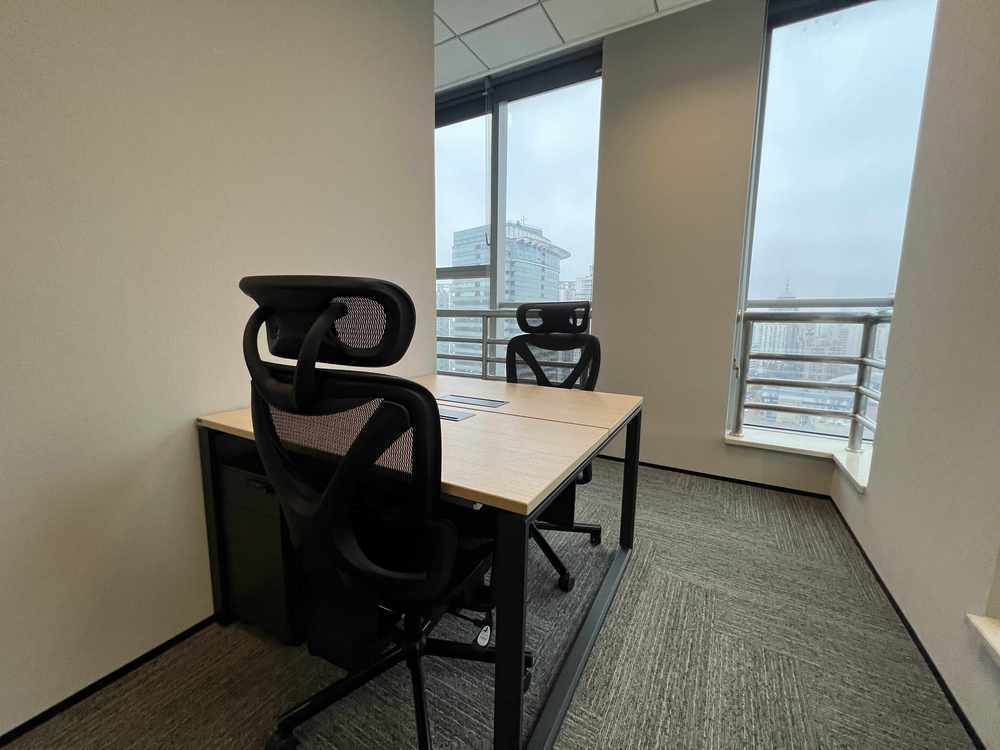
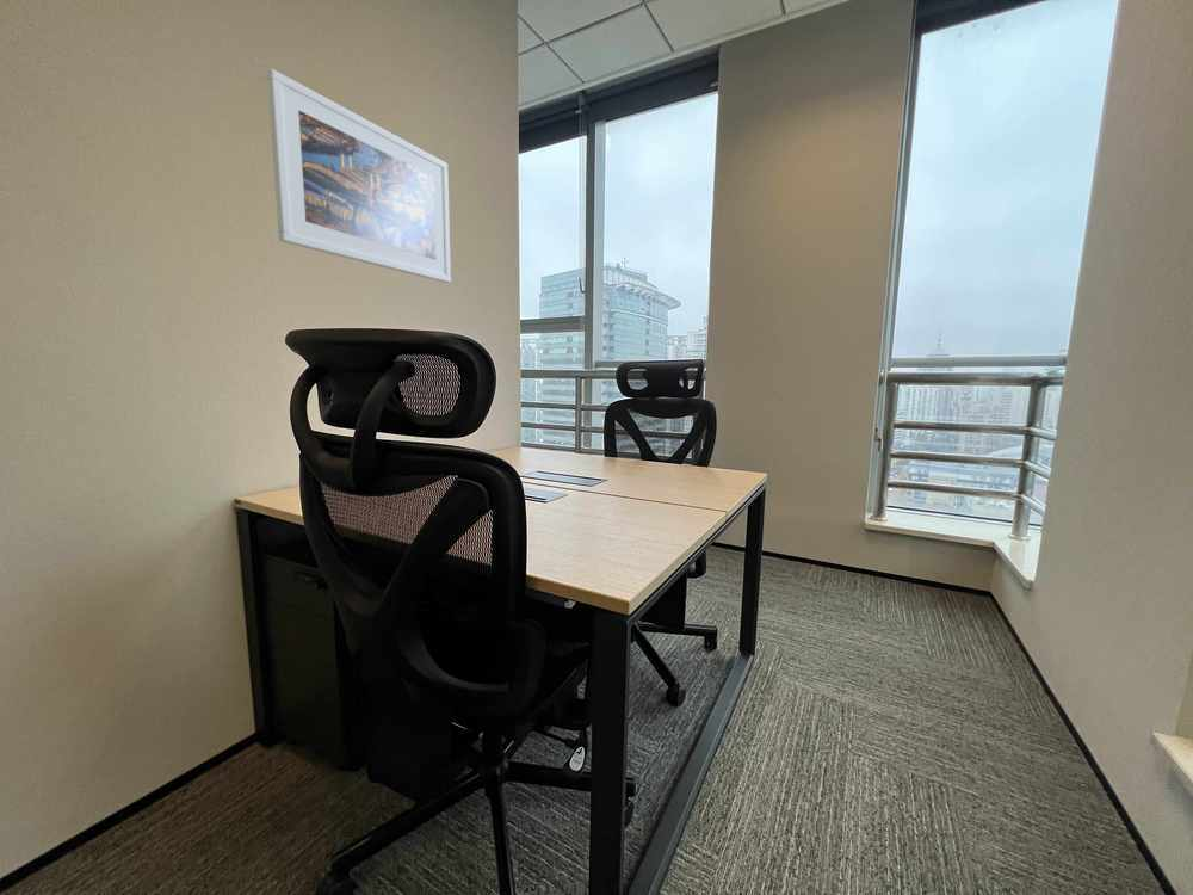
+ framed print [266,68,452,284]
